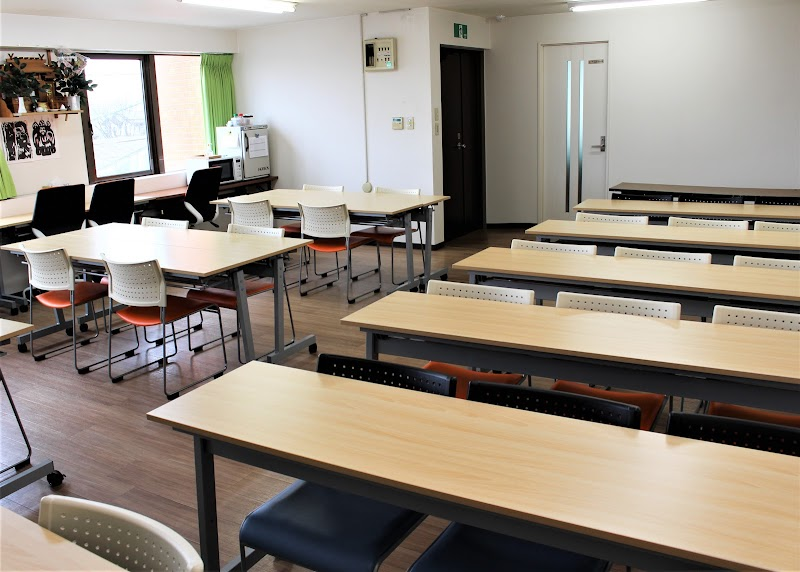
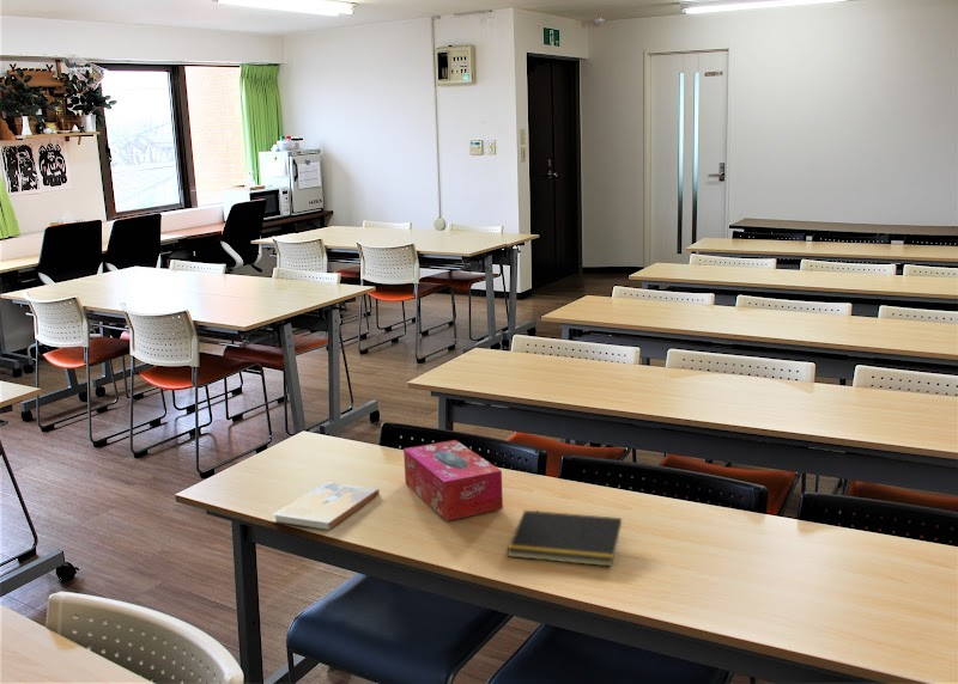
+ tissue box [402,439,504,521]
+ notepad [507,509,623,568]
+ book [271,481,381,531]
